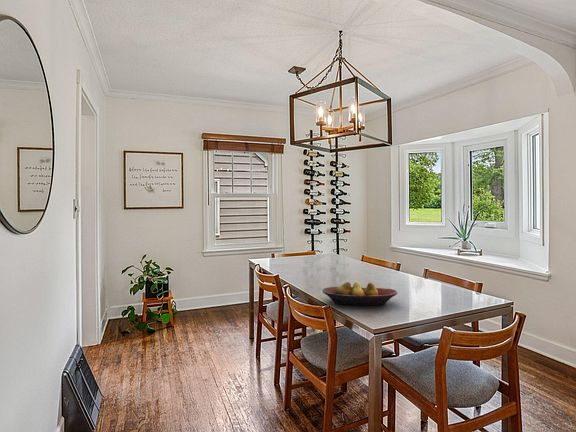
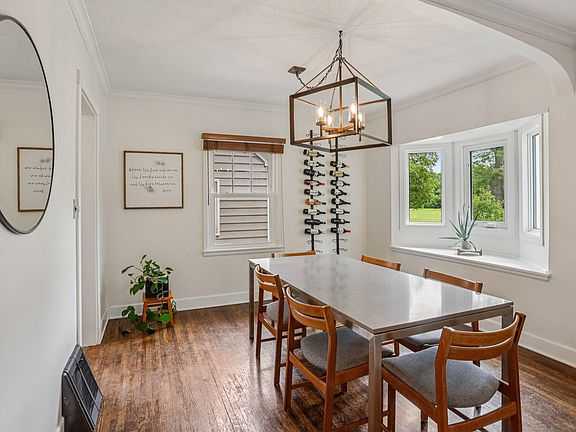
- fruit bowl [321,281,398,306]
